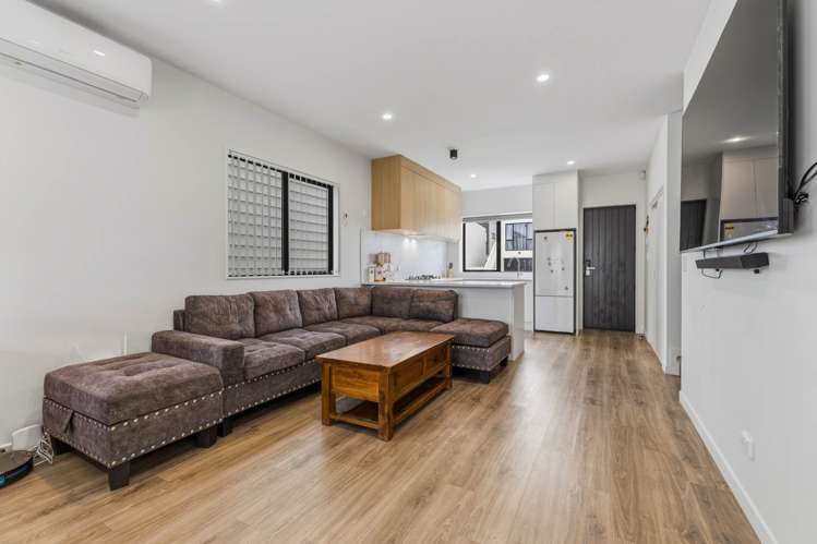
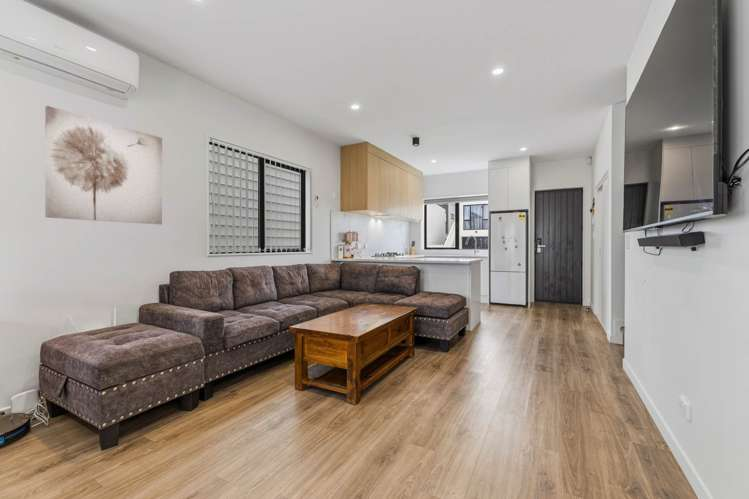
+ wall art [44,105,163,225]
